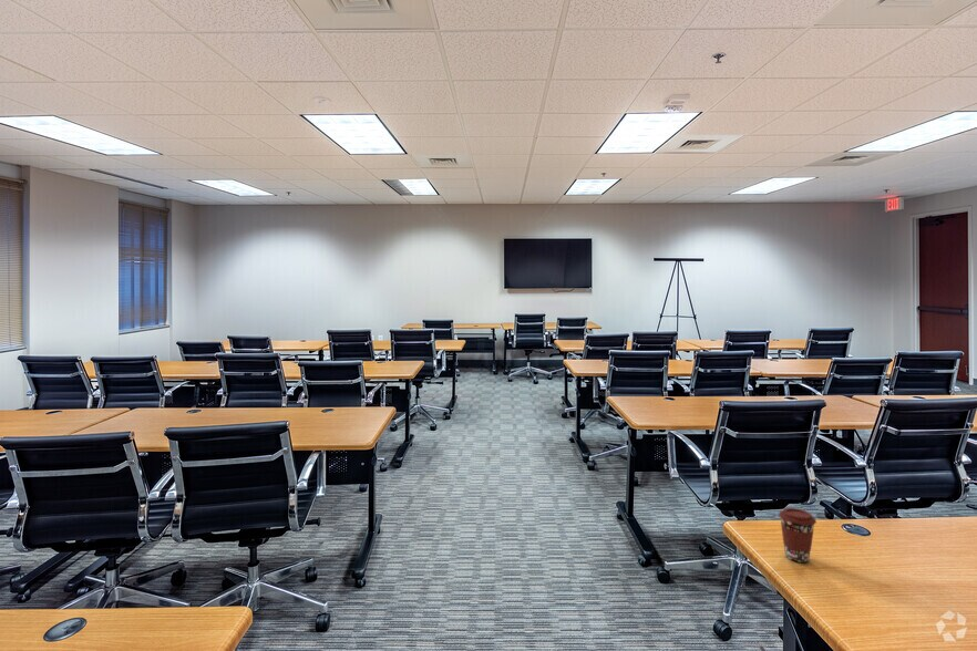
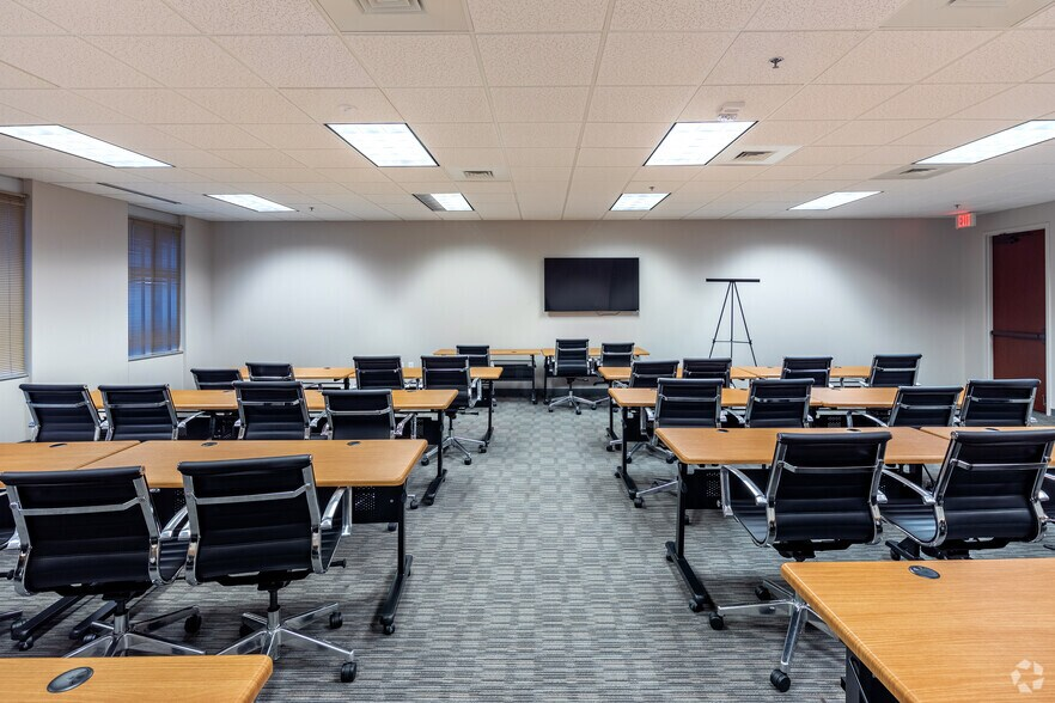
- coffee cup [778,507,817,564]
